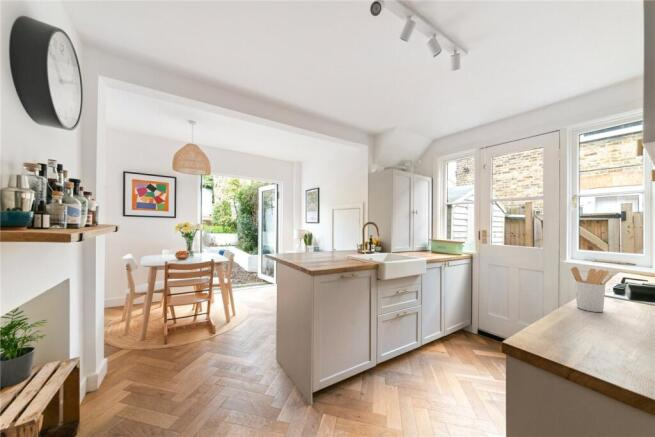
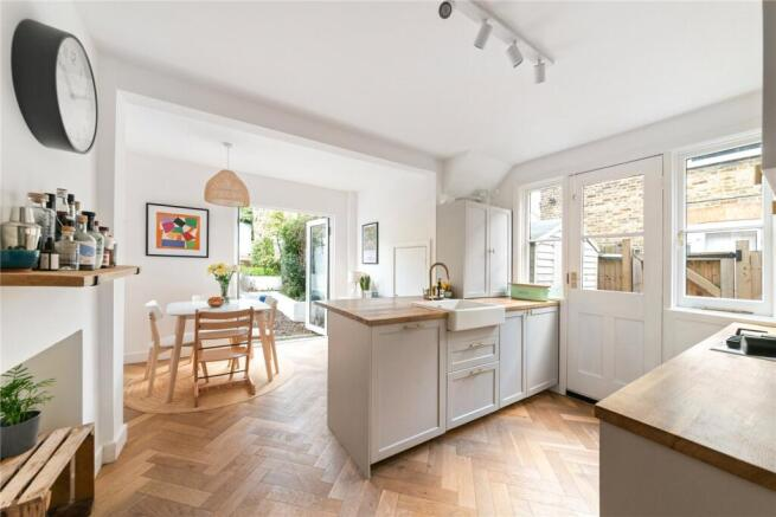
- utensil holder [570,266,613,313]
